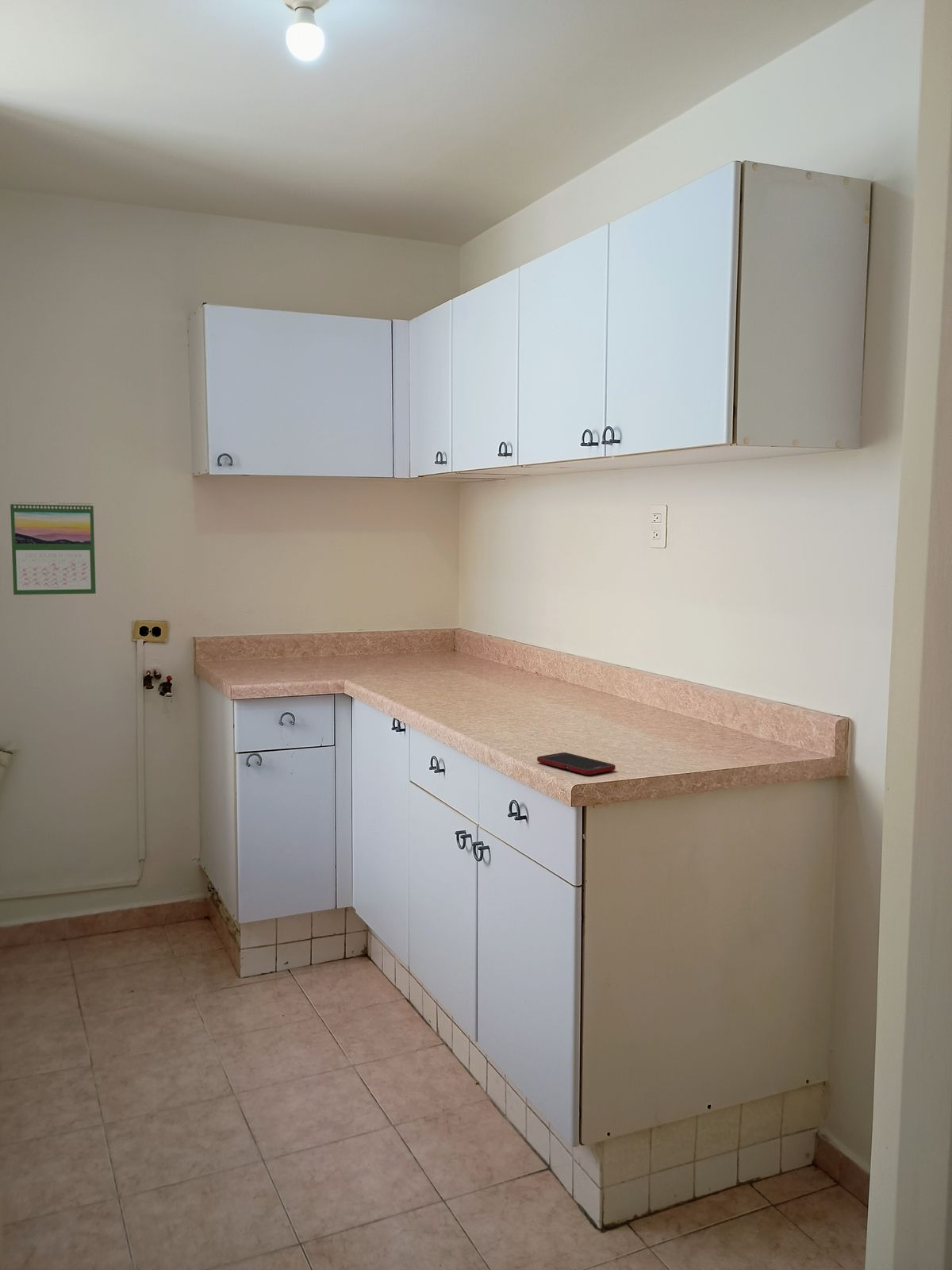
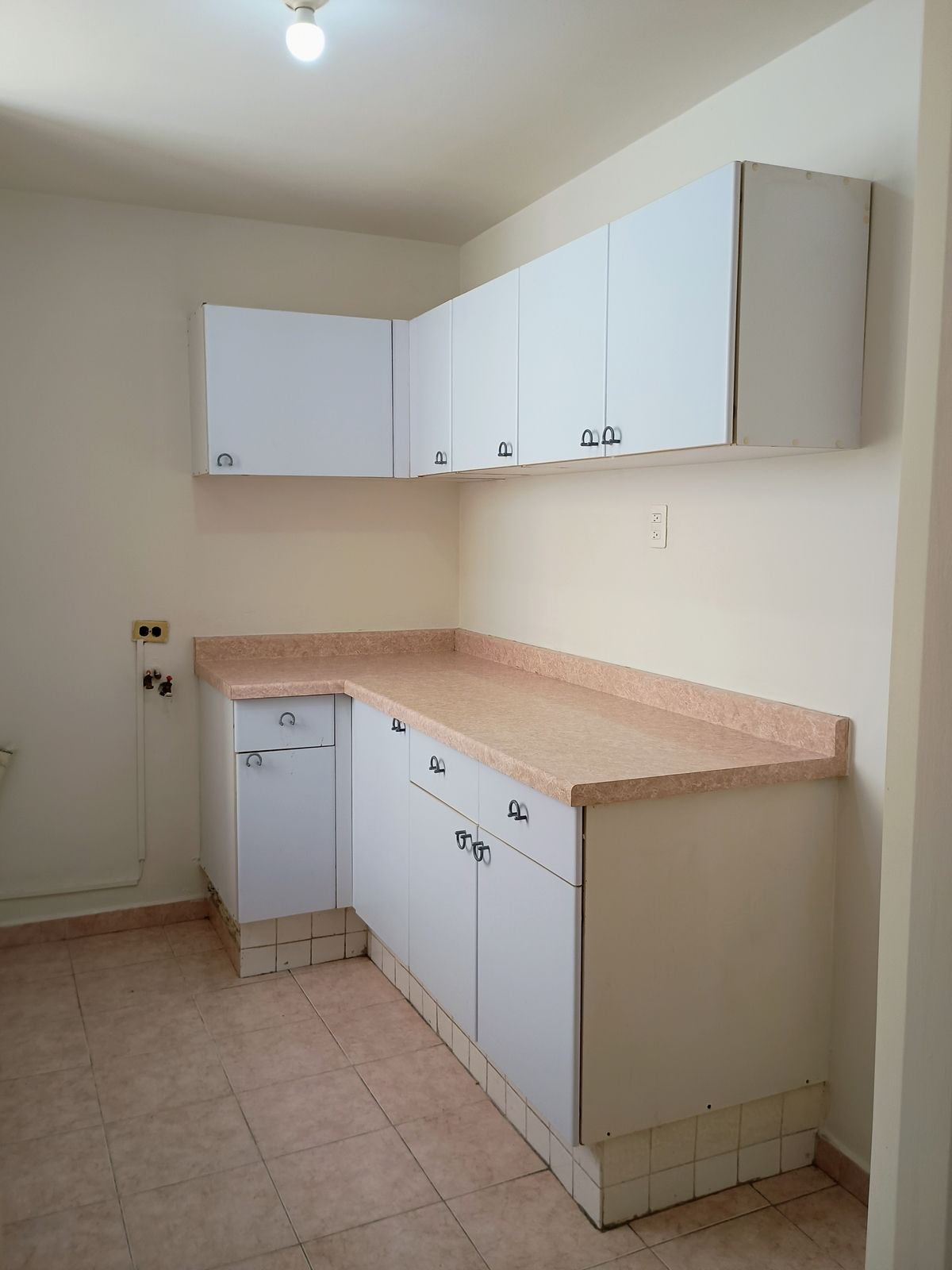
- cell phone [536,752,616,775]
- calendar [10,500,97,595]
